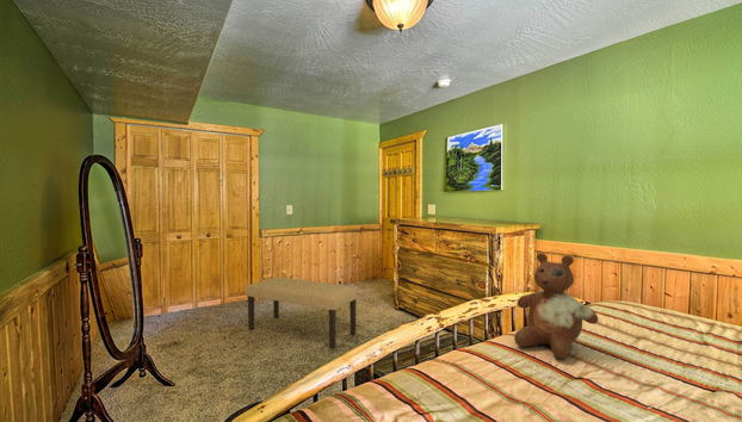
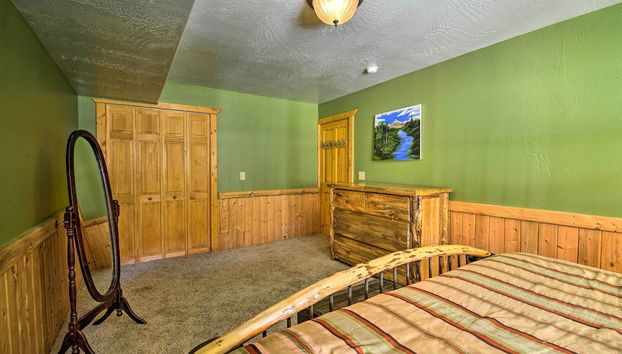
- bench [245,277,359,349]
- stuffed bear [513,252,599,360]
